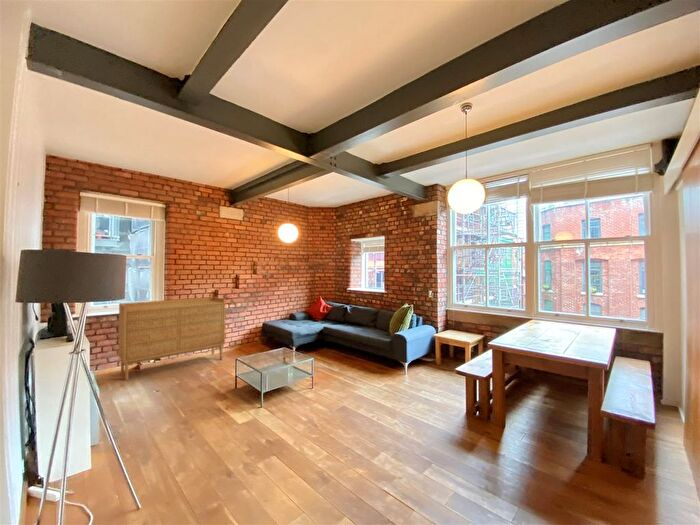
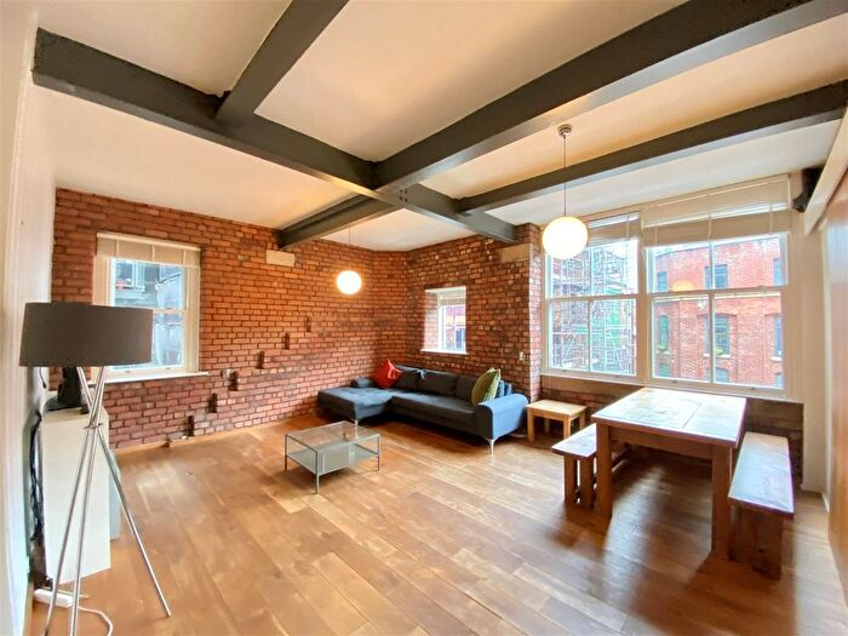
- sideboard [117,296,227,381]
